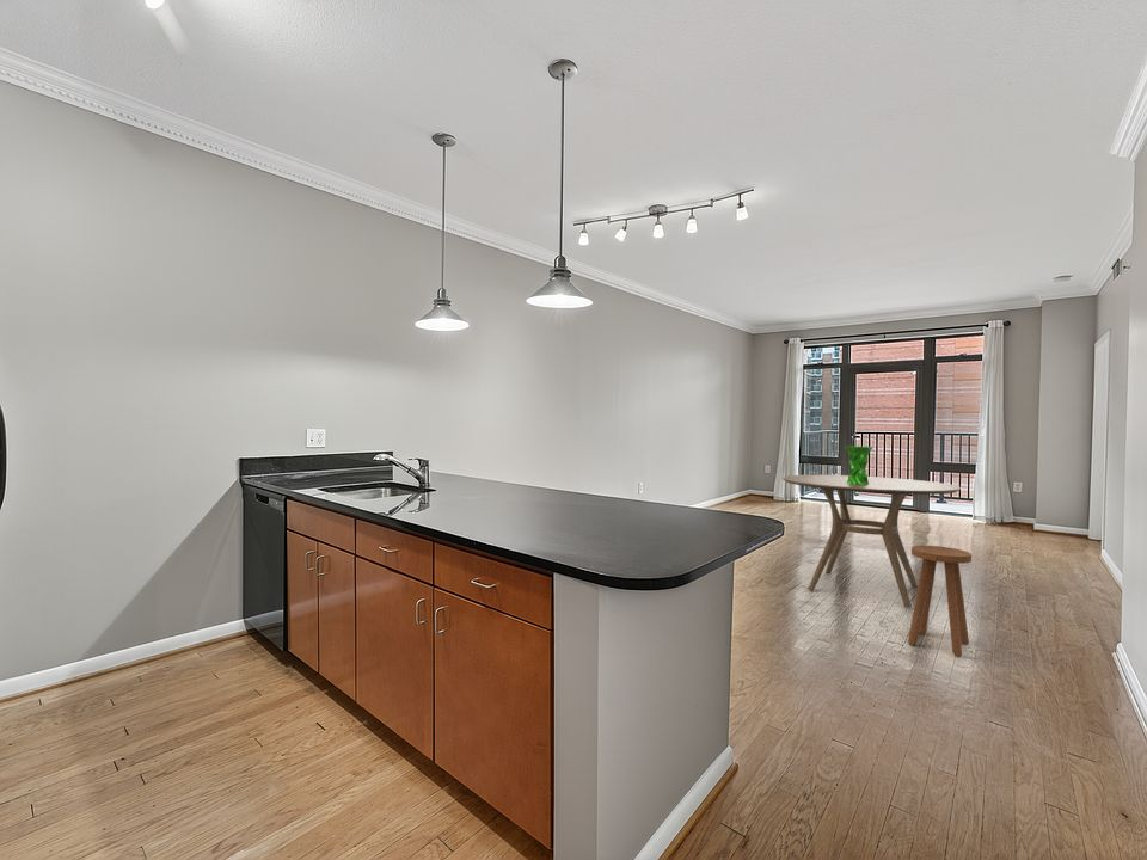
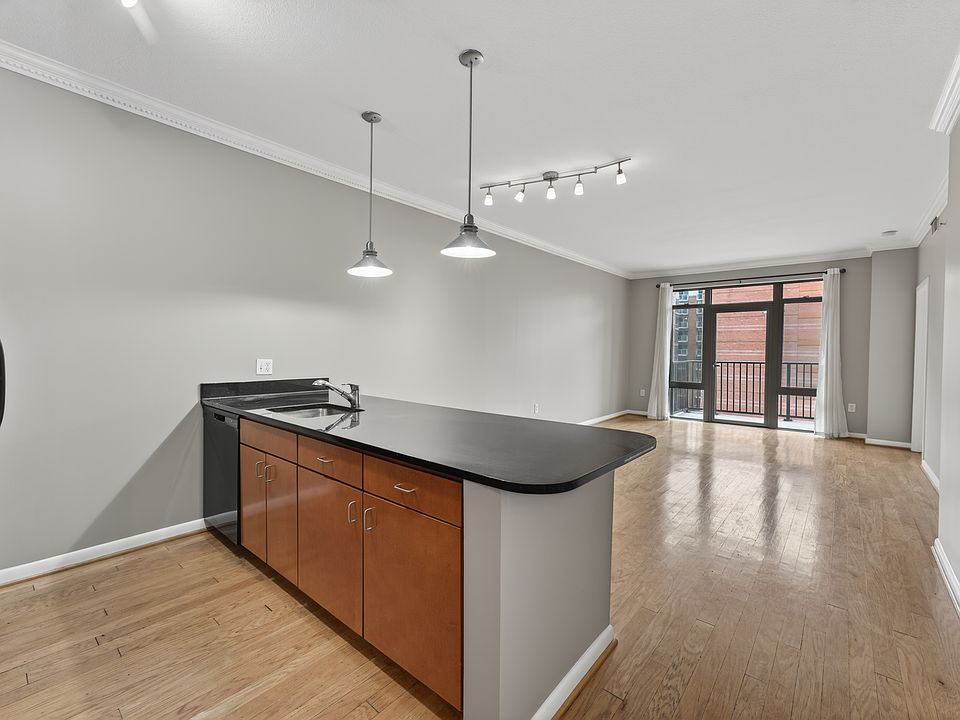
- dining table [781,474,962,609]
- vase [844,446,875,485]
- stool [907,545,973,657]
